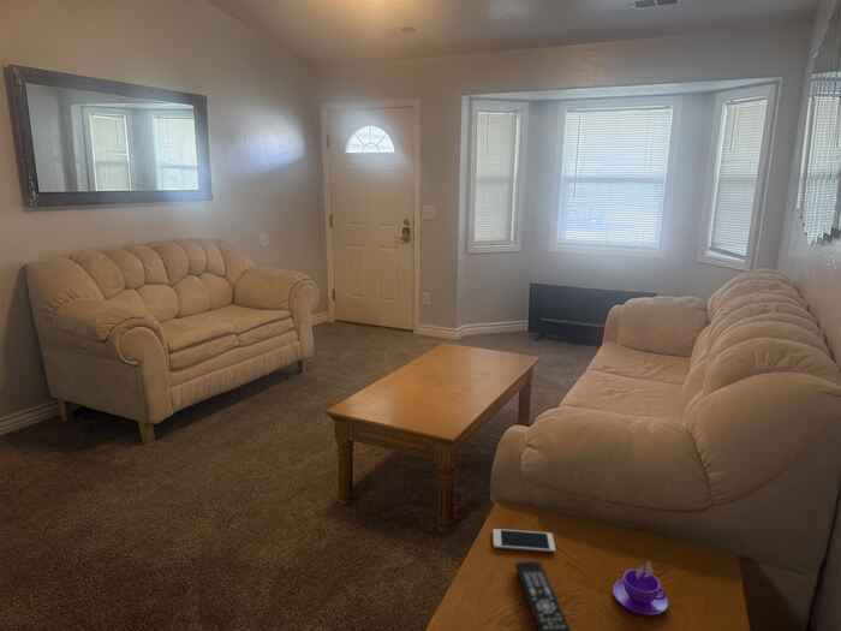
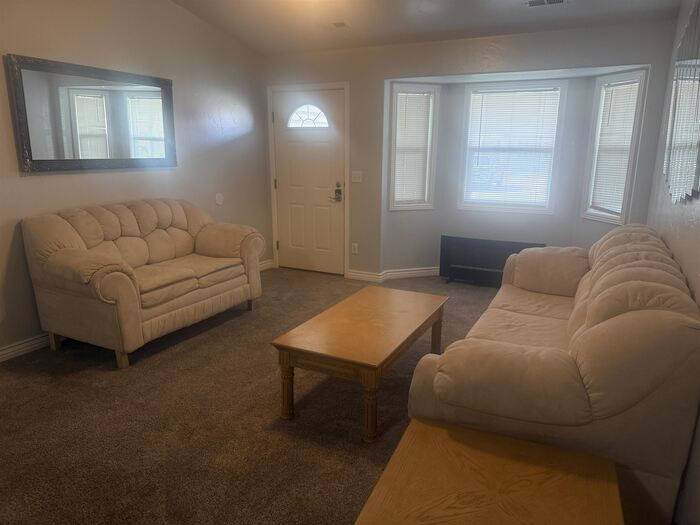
- coffee cup [612,560,669,617]
- remote control [514,560,572,631]
- cell phone [491,528,556,553]
